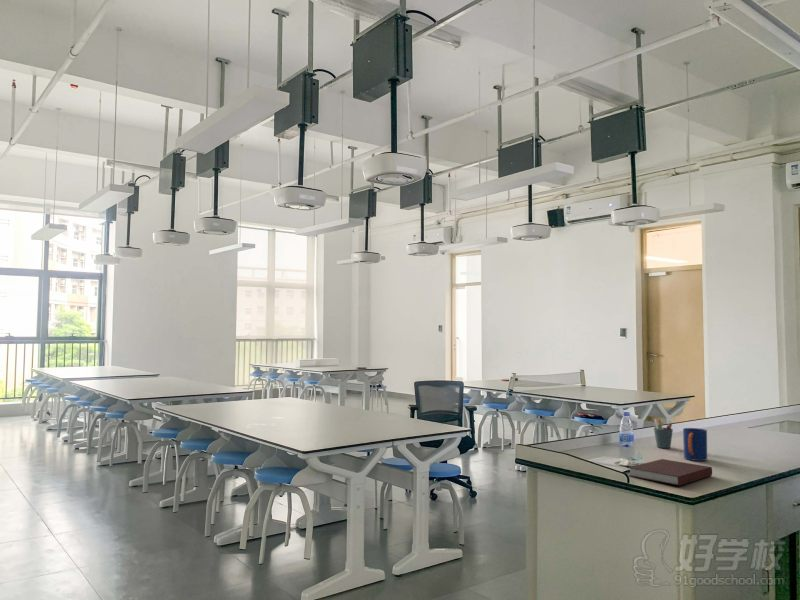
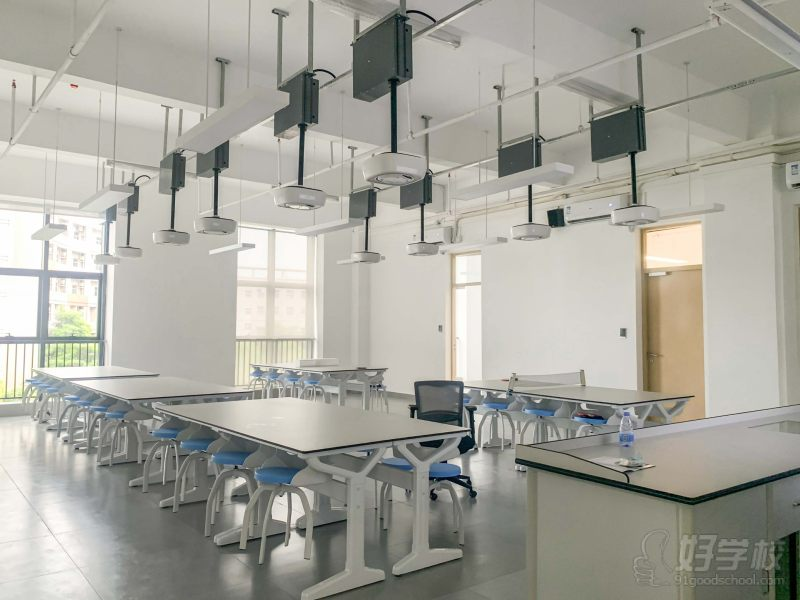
- mug [682,427,708,462]
- pen holder [653,418,674,449]
- notebook [627,458,713,487]
